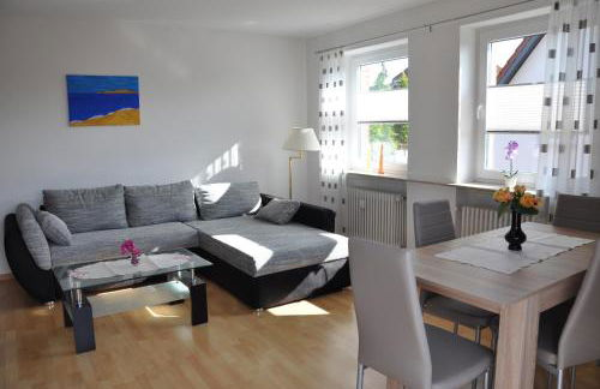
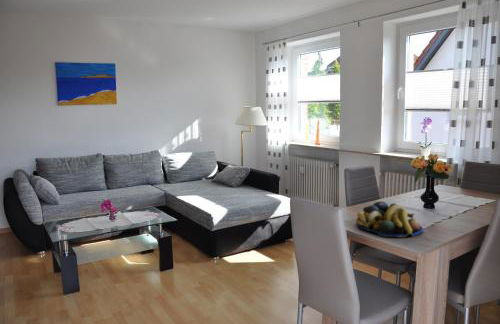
+ fruit bowl [355,200,424,238]
